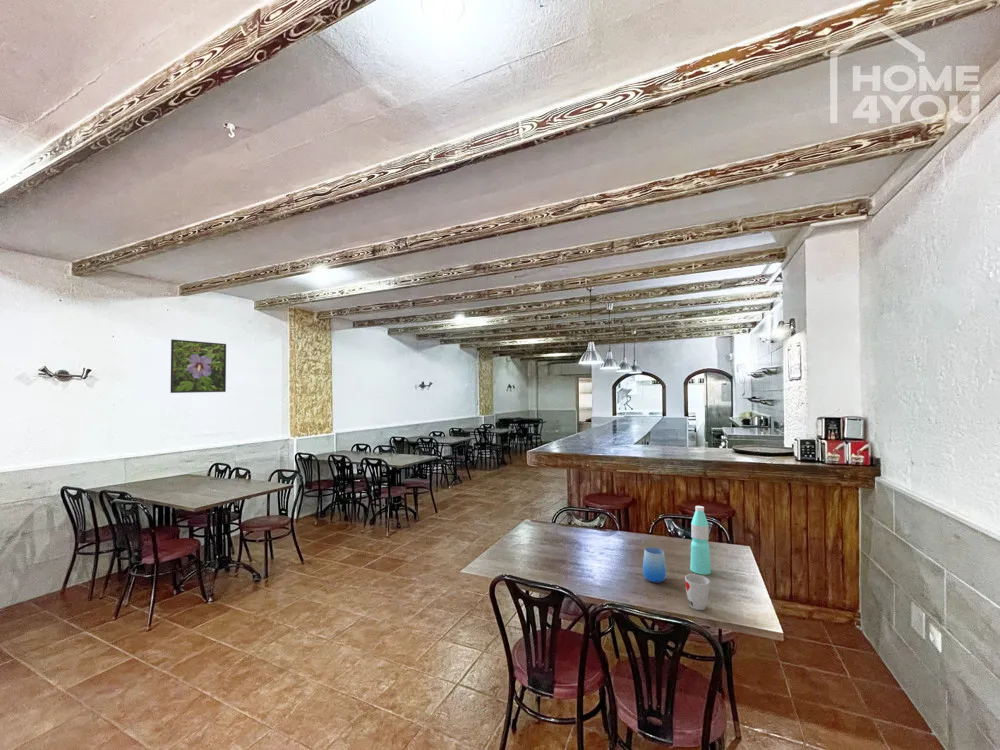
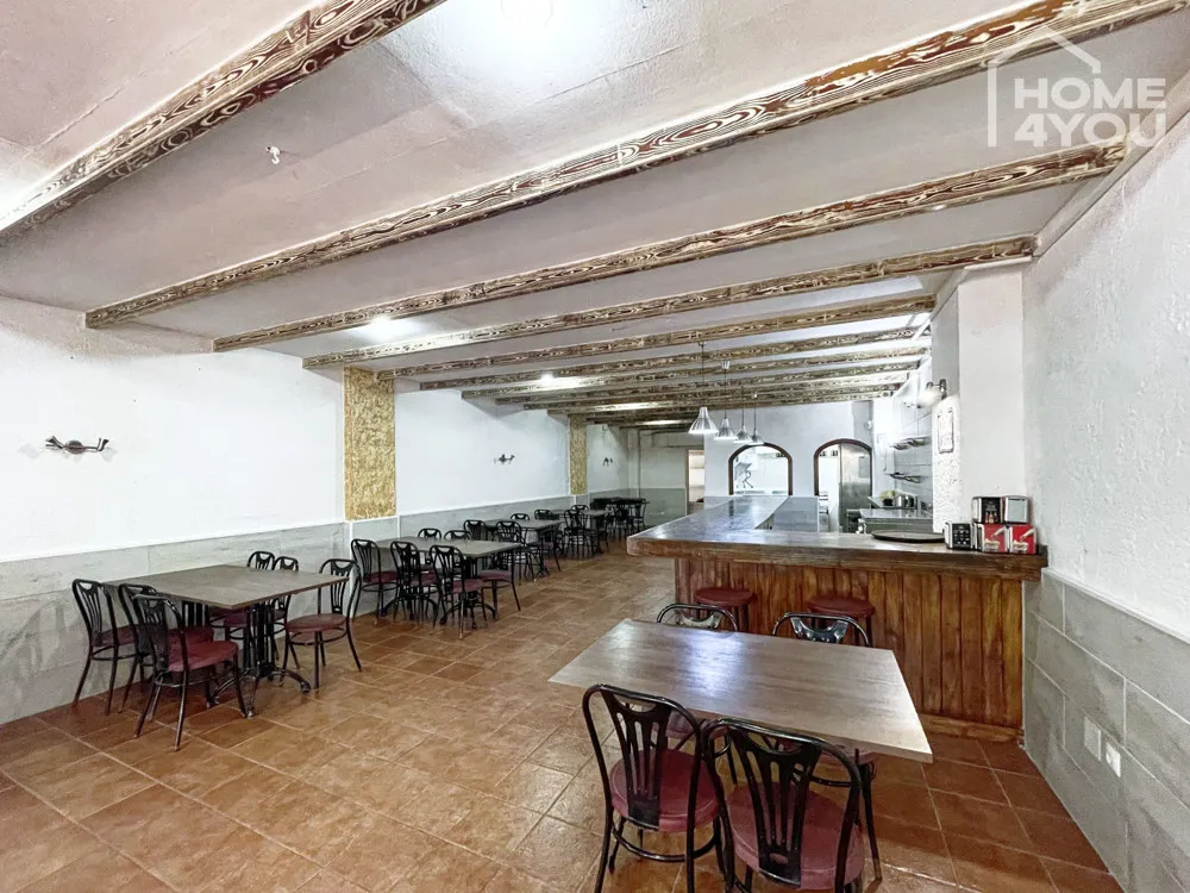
- water bottle [689,505,712,576]
- cup [684,573,710,611]
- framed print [169,338,227,394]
- cup [642,546,667,584]
